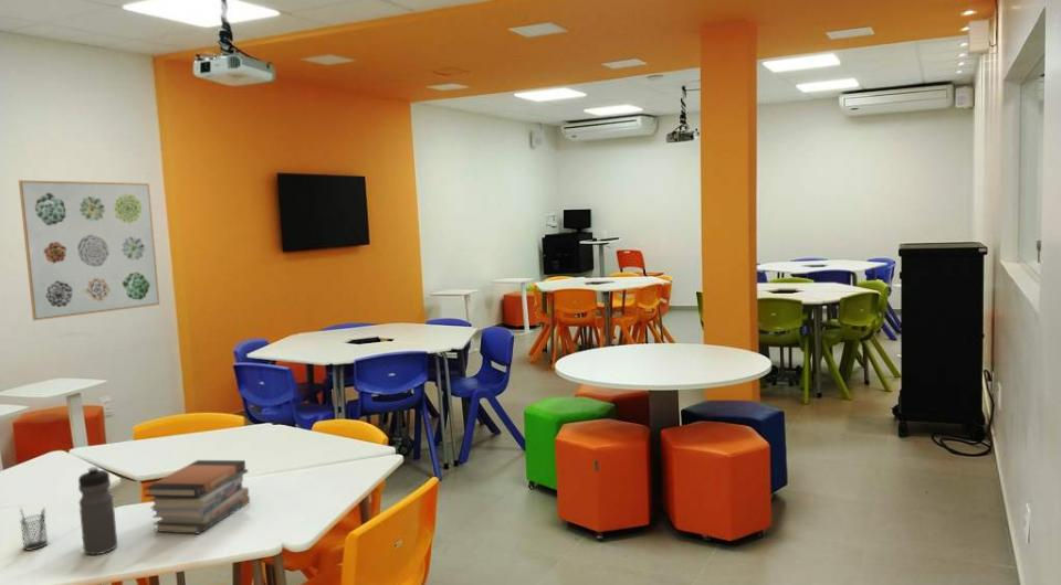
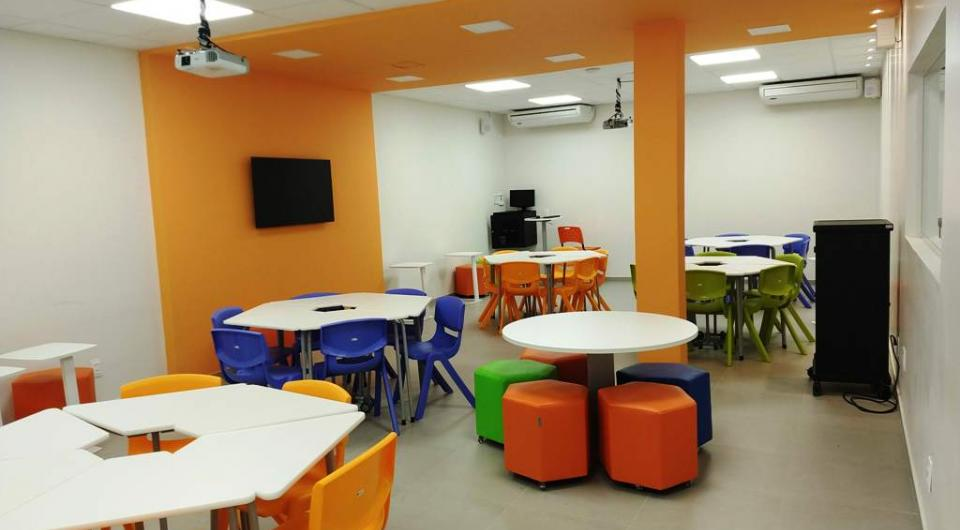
- wall art [18,179,161,321]
- pencil holder [19,506,49,552]
- water bottle [77,466,118,556]
- book stack [143,459,251,535]
